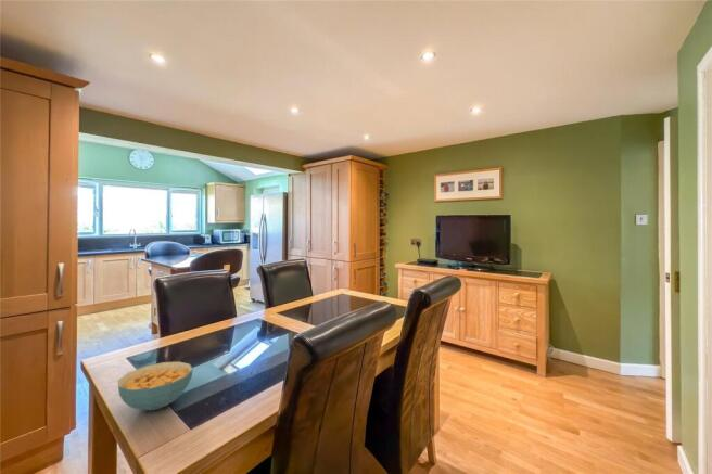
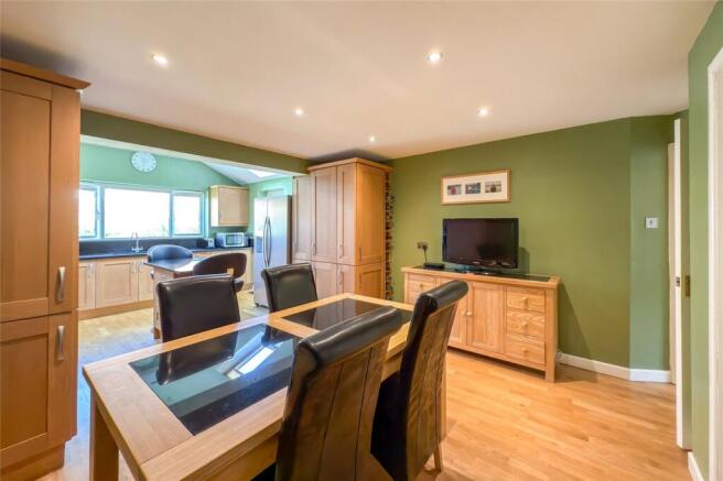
- cereal bowl [117,360,194,411]
